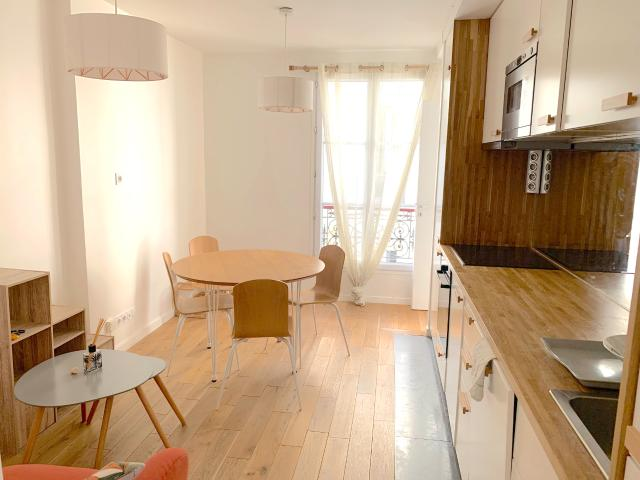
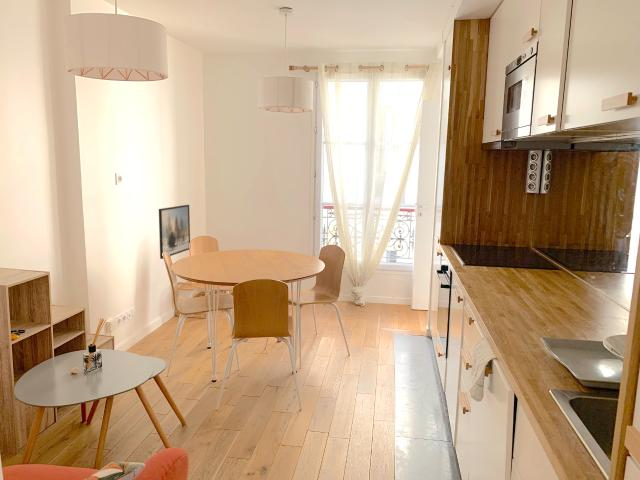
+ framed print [158,204,191,260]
